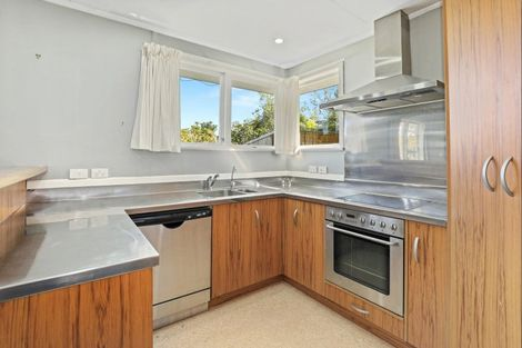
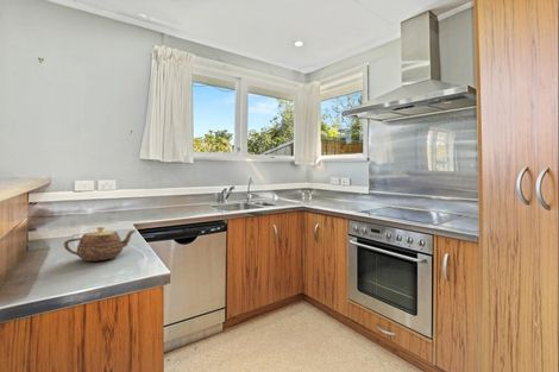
+ teapot [63,226,137,263]
